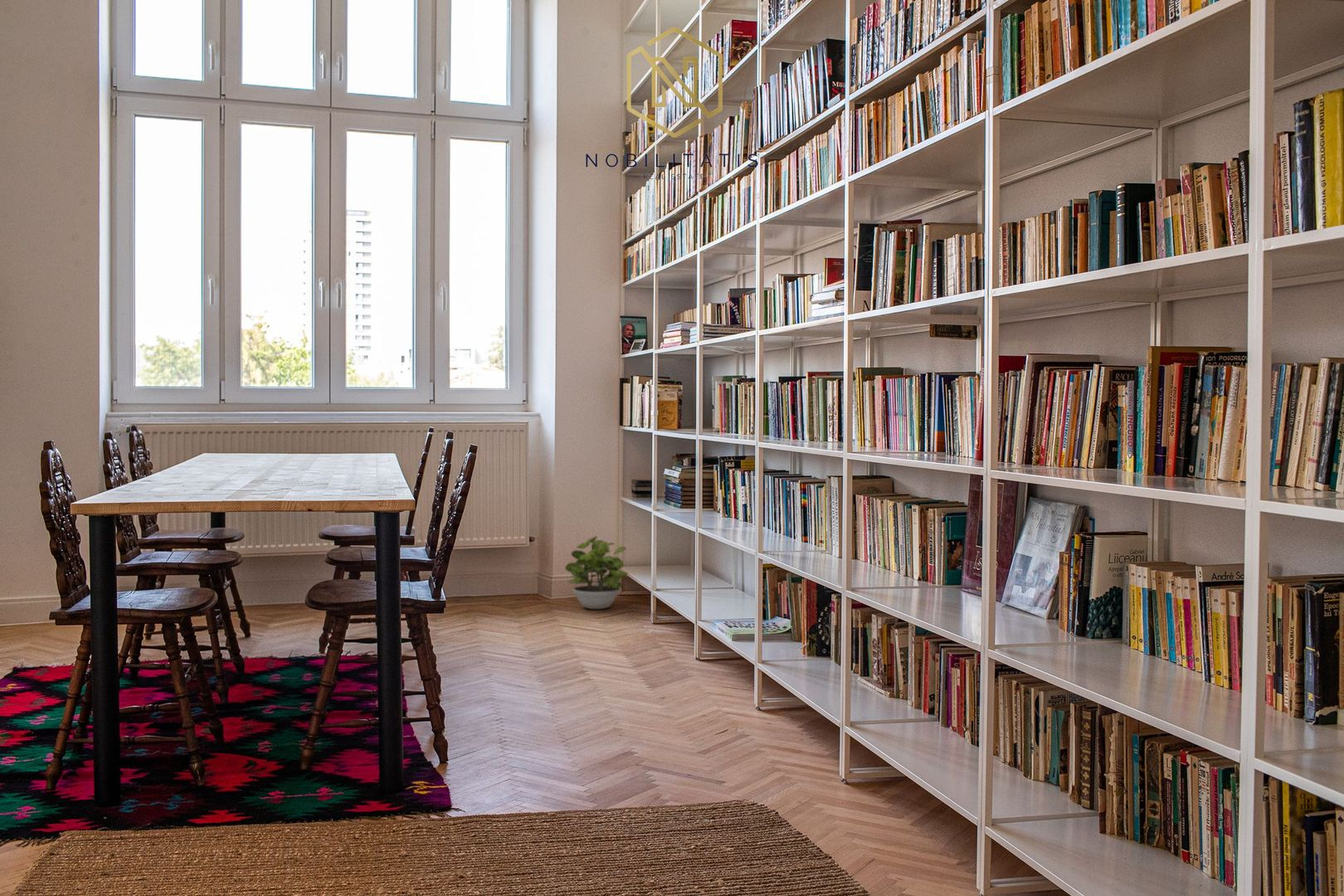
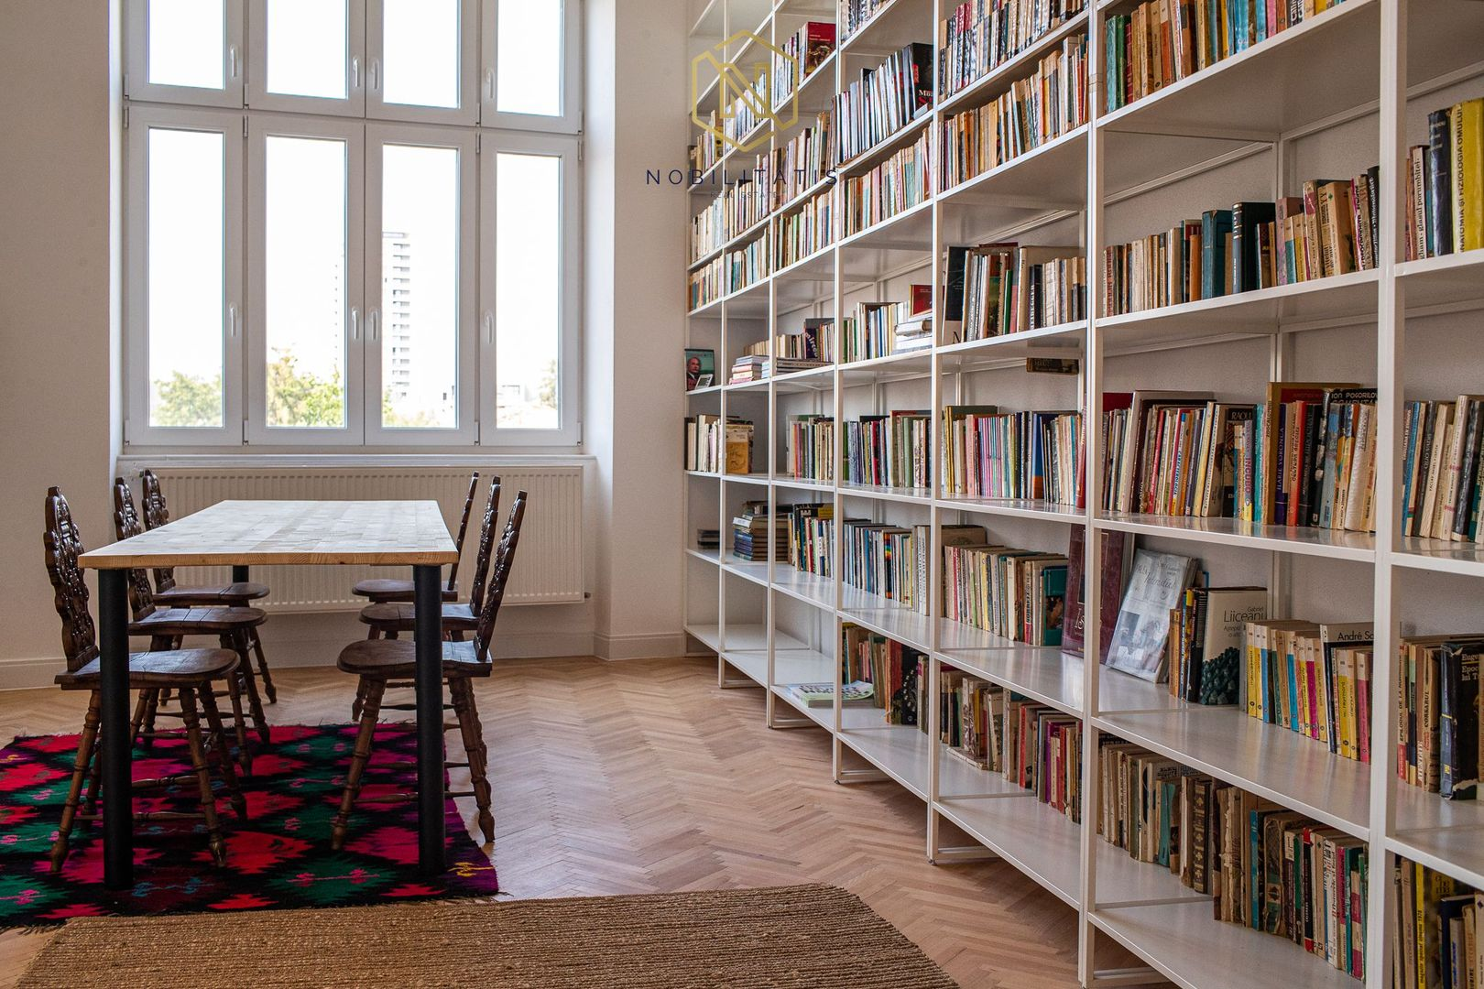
- potted plant [564,535,629,610]
